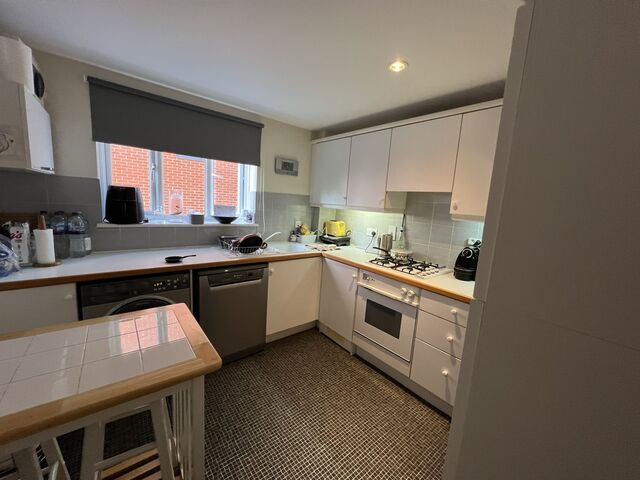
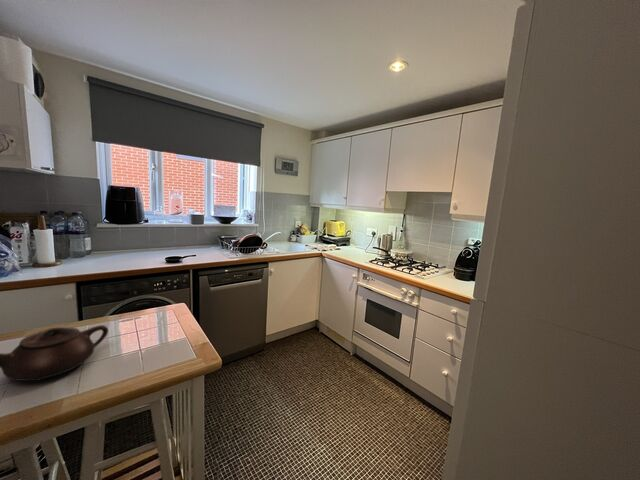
+ teapot [0,324,109,382]
